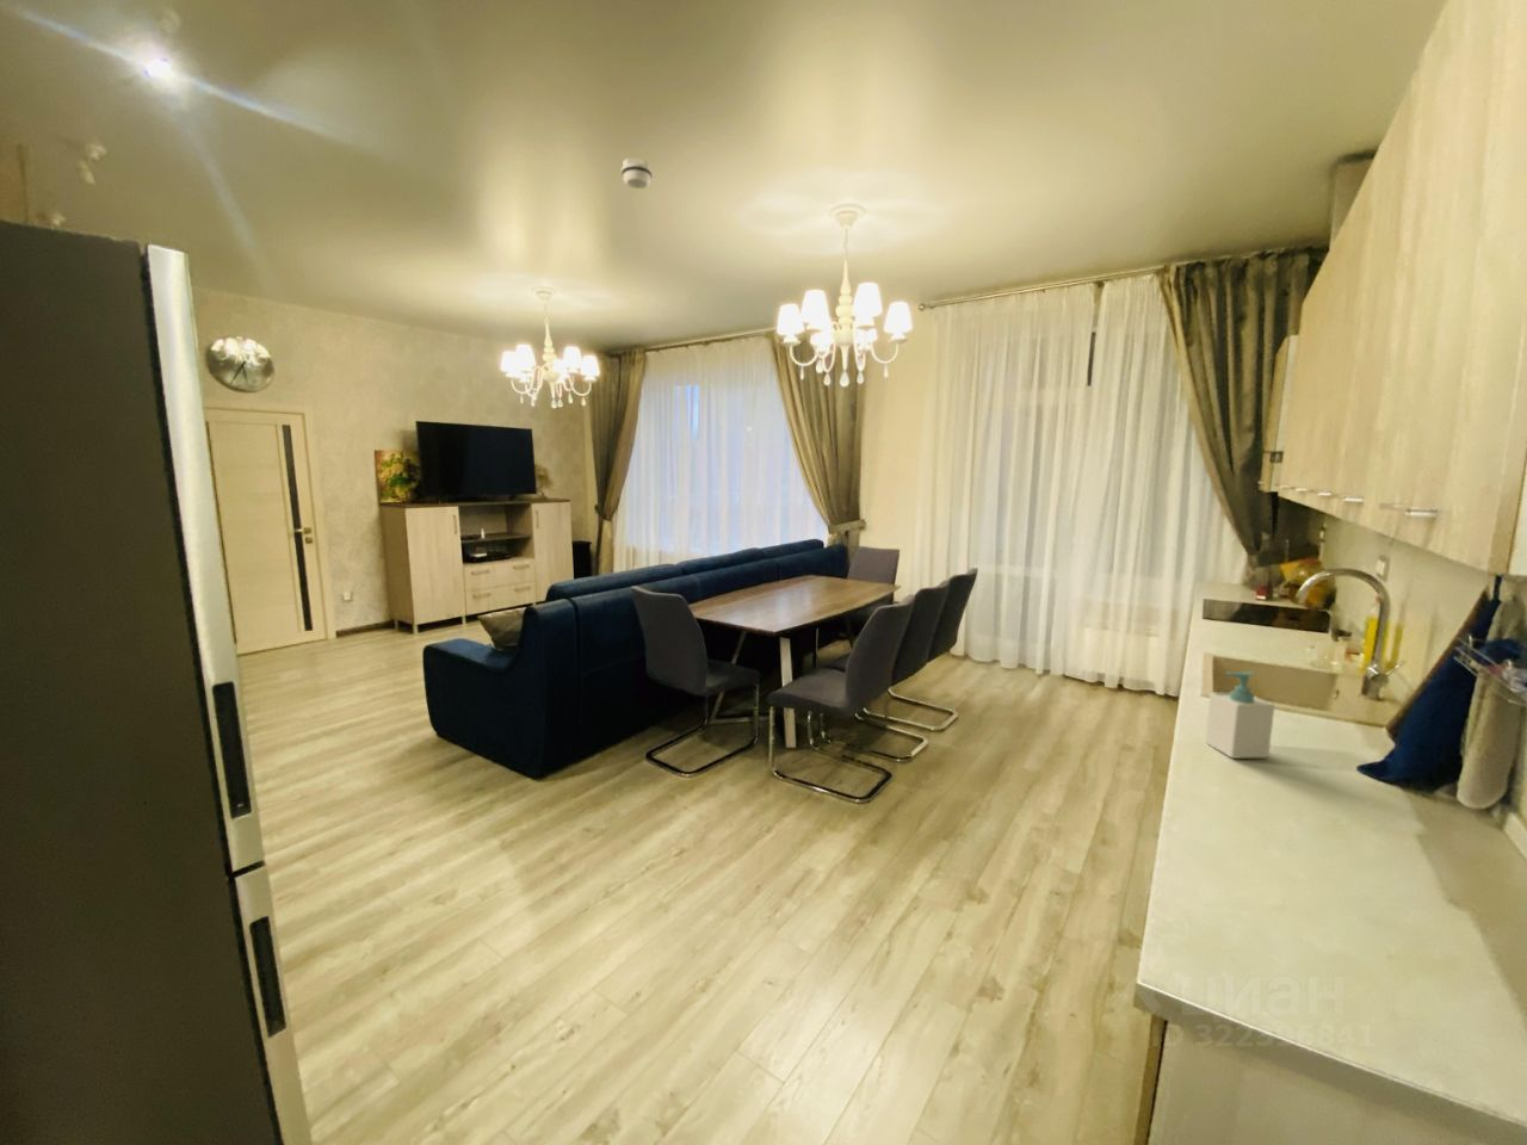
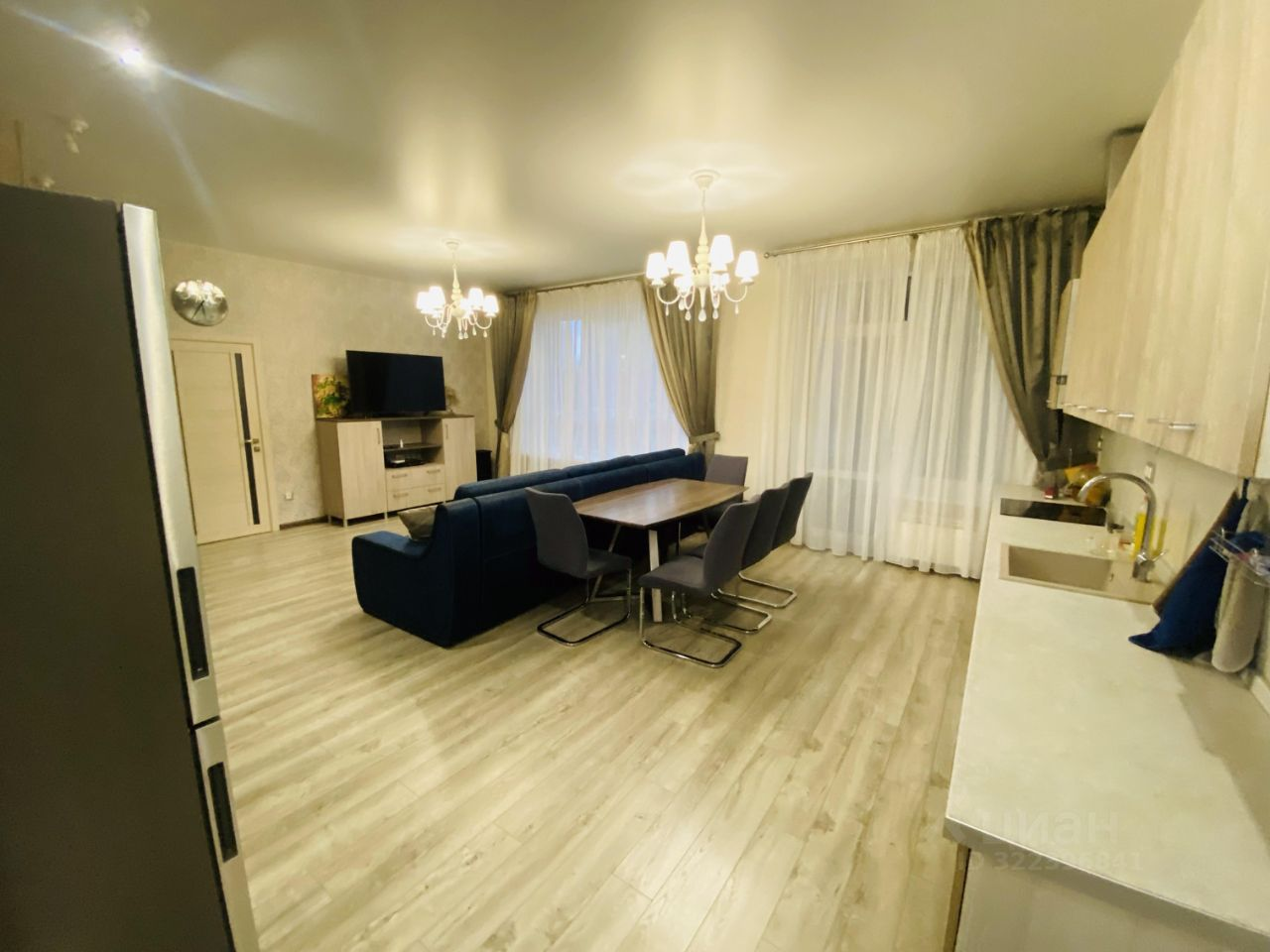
- soap bottle [1204,670,1277,760]
- smoke detector [620,156,654,190]
